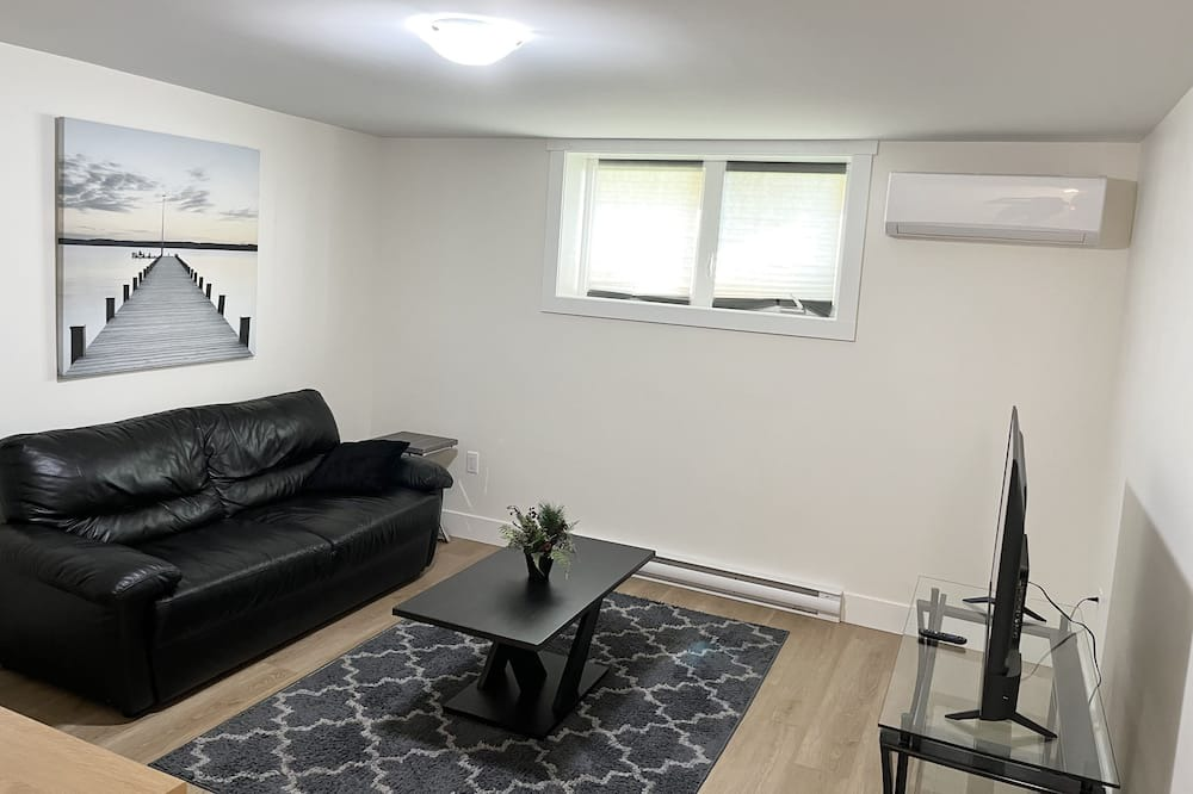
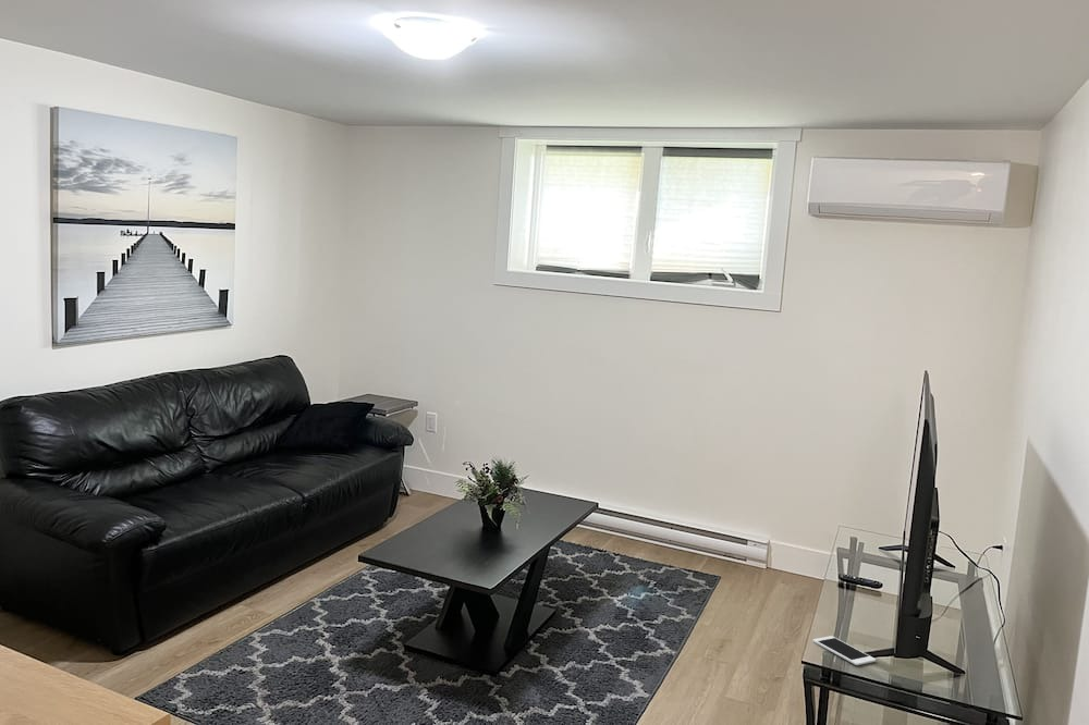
+ cell phone [811,635,877,666]
